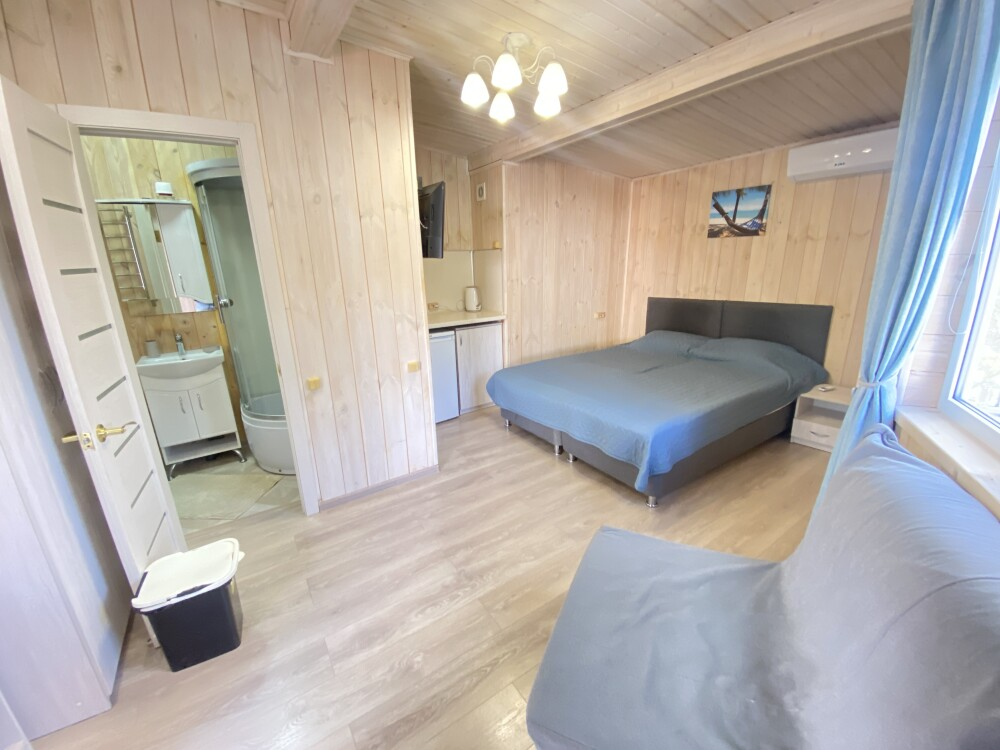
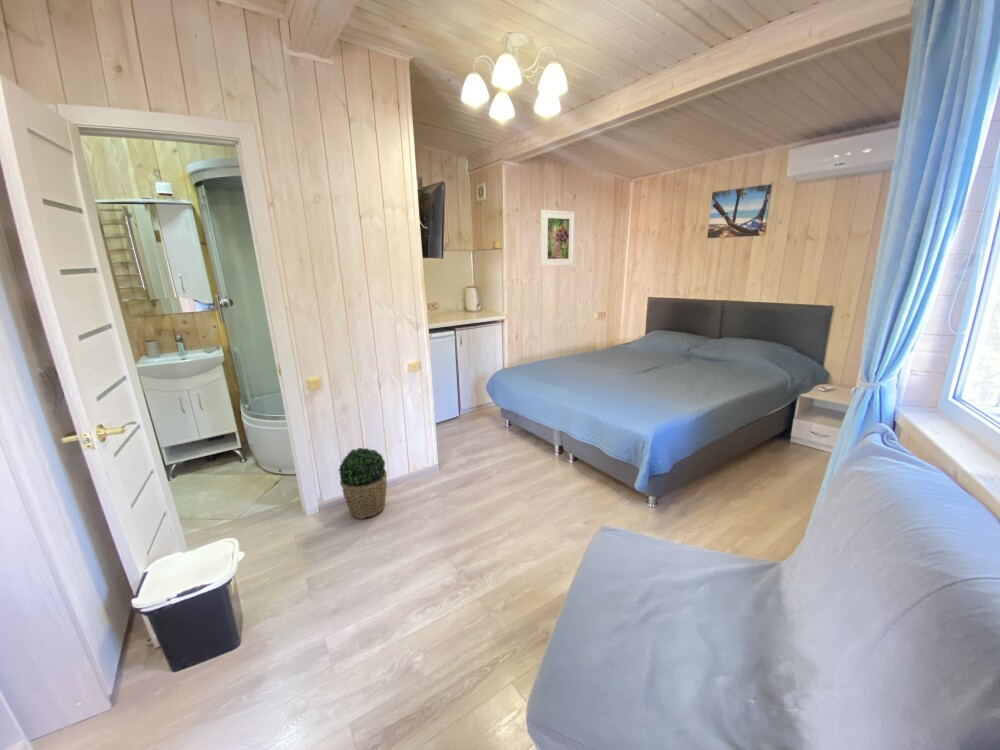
+ potted plant [337,447,388,520]
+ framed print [540,209,576,267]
